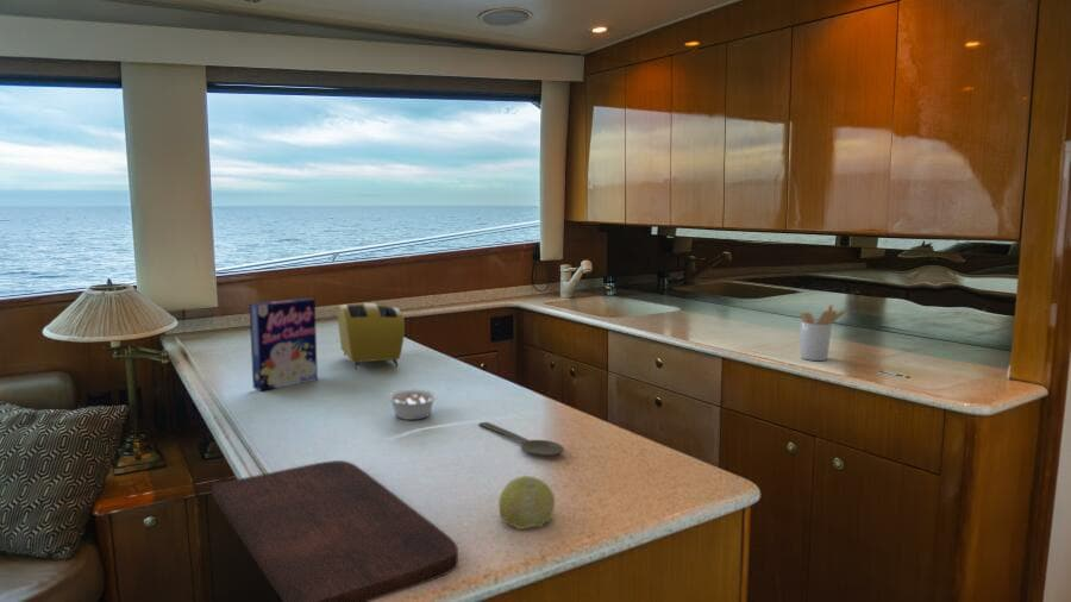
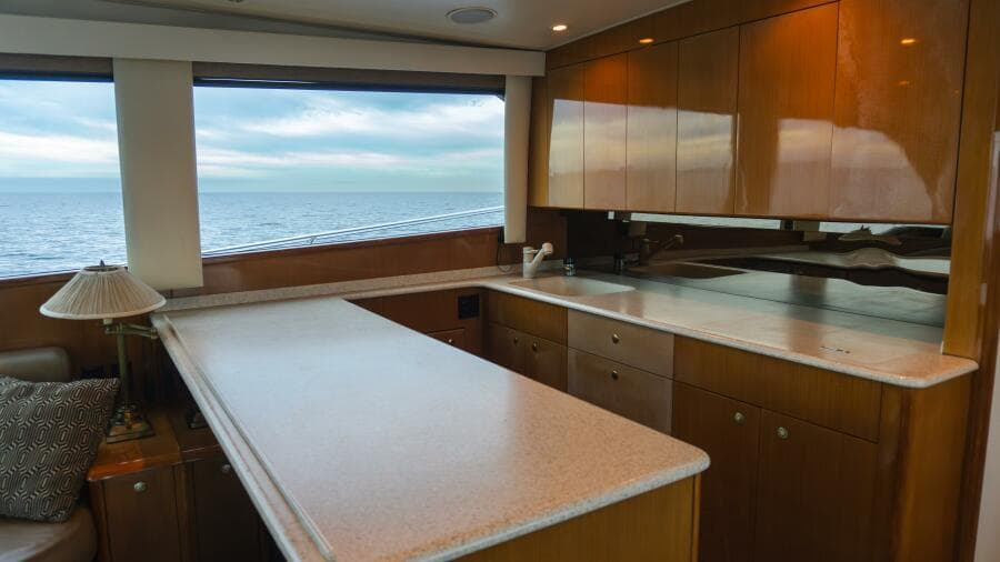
- legume [387,388,439,421]
- utensil holder [798,303,846,362]
- cereal box [249,297,319,393]
- toaster [337,302,406,371]
- cutting board [211,459,459,602]
- fruit [497,475,556,531]
- wooden spoon [477,421,565,457]
